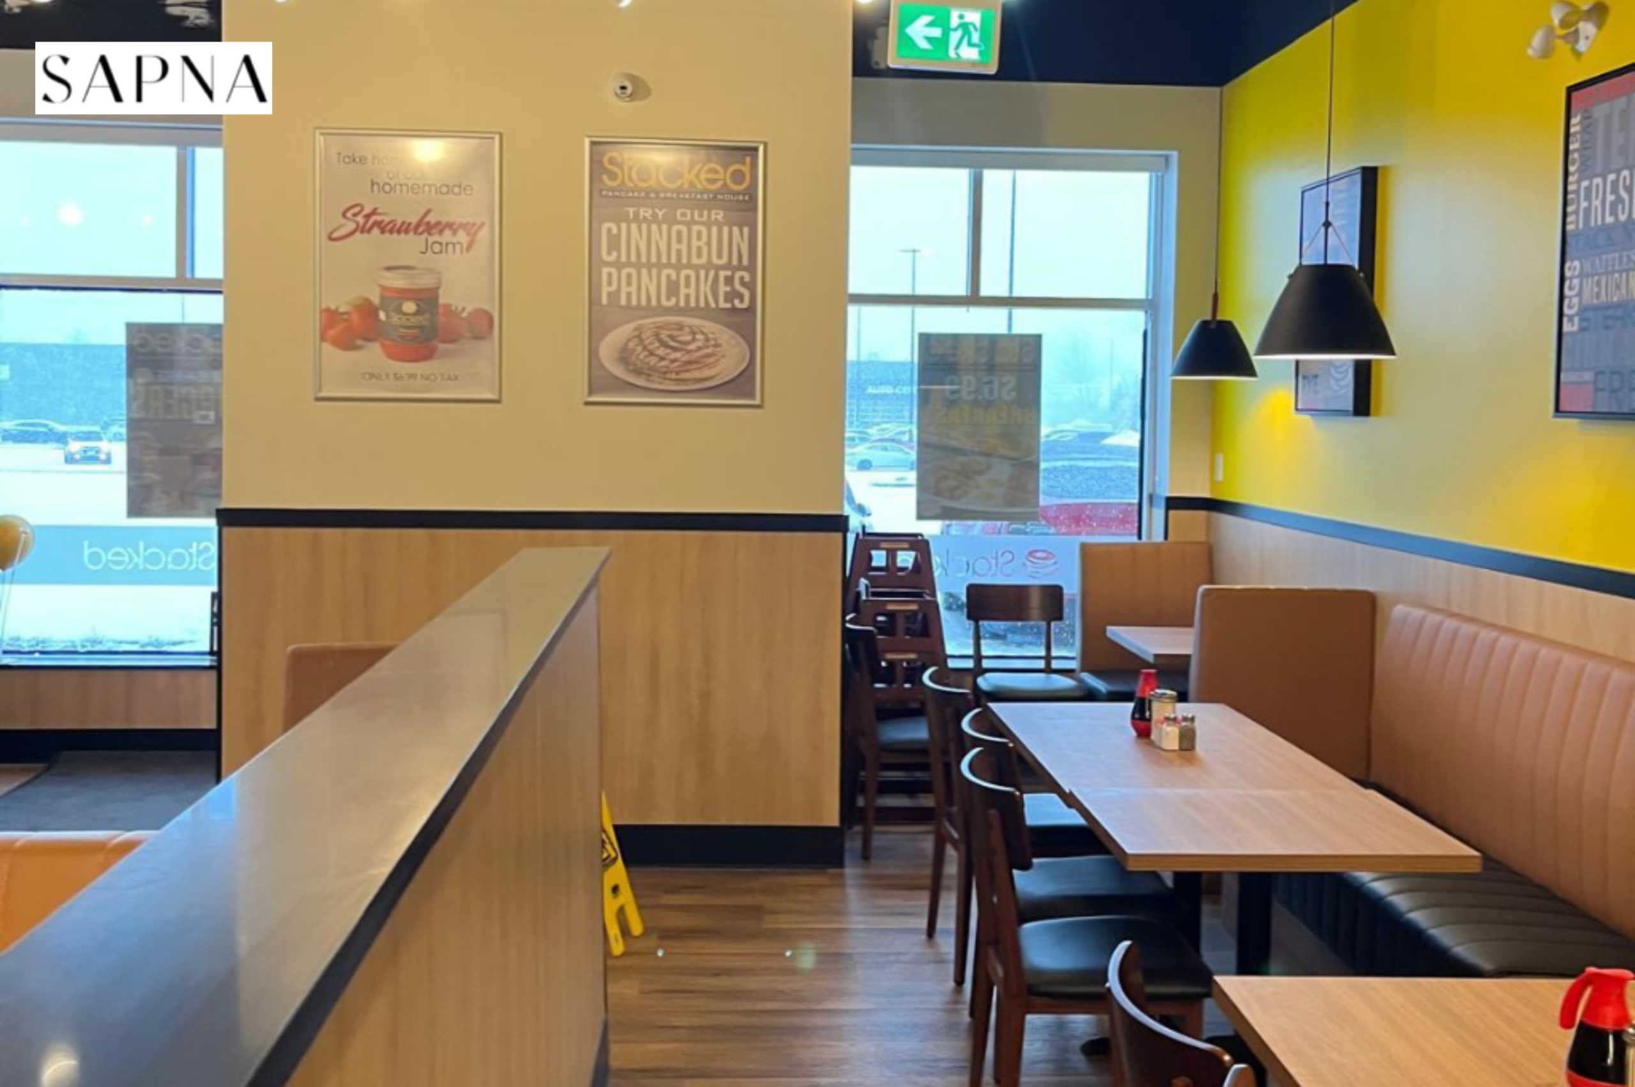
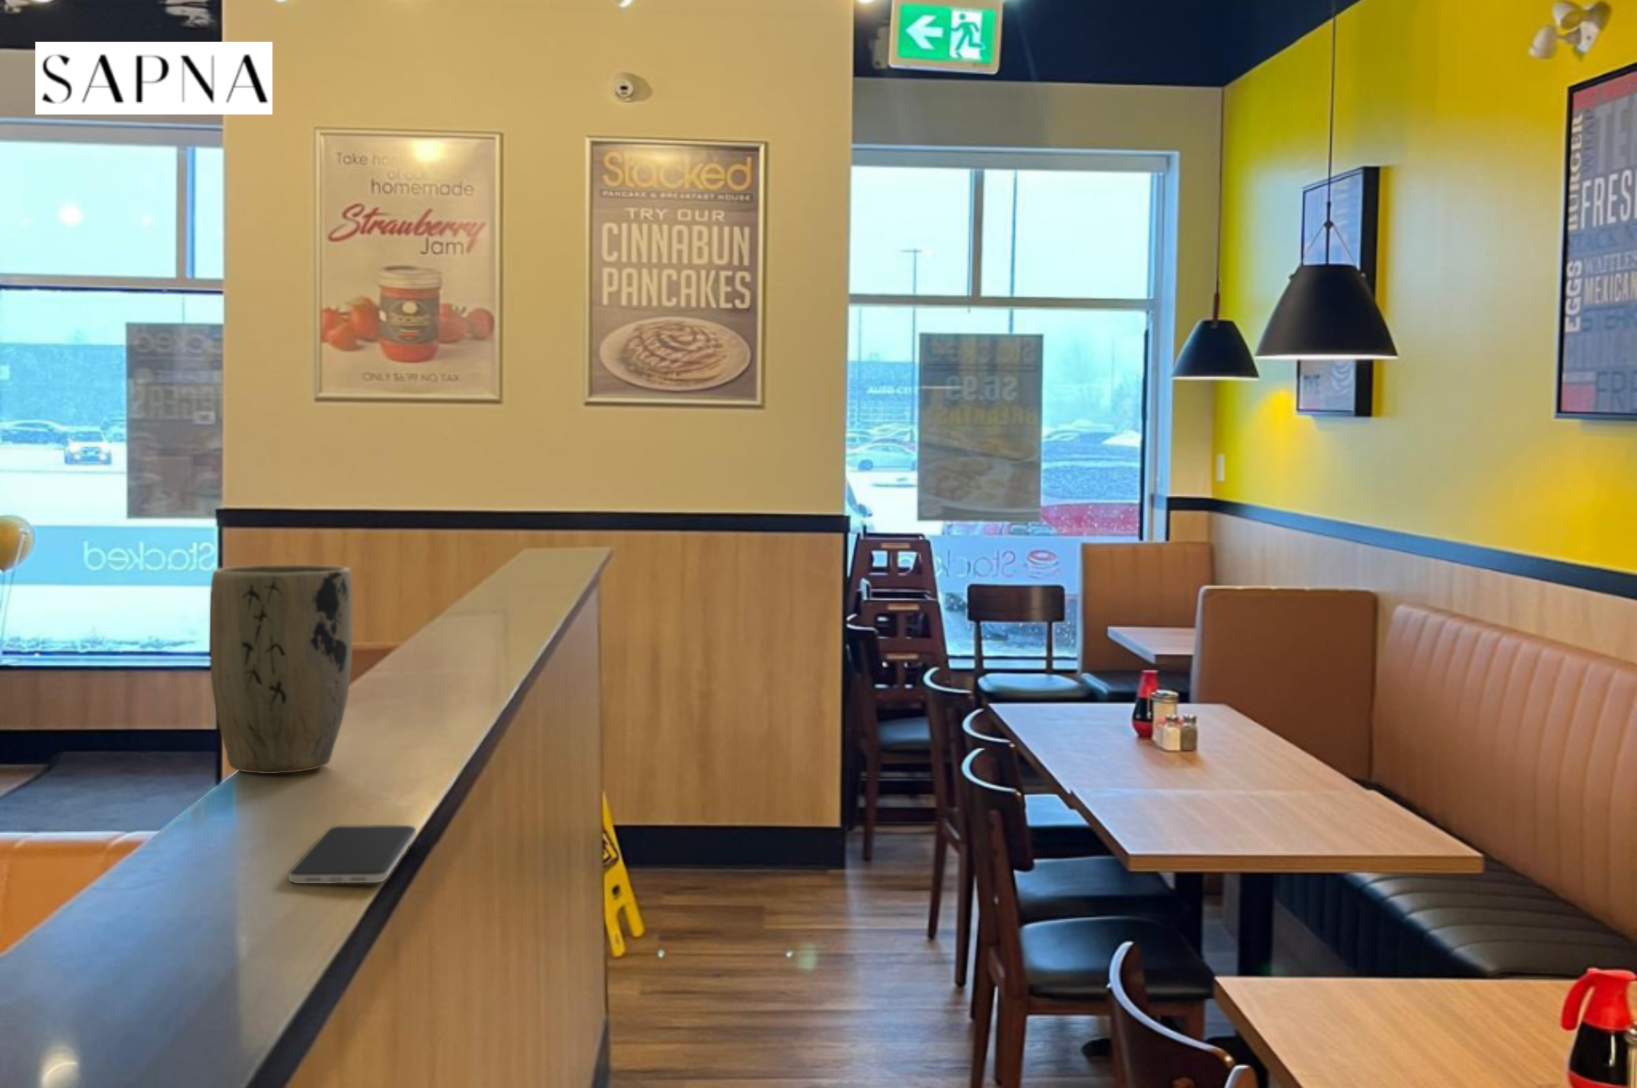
+ plant pot [209,565,353,775]
+ smartphone [288,824,417,884]
